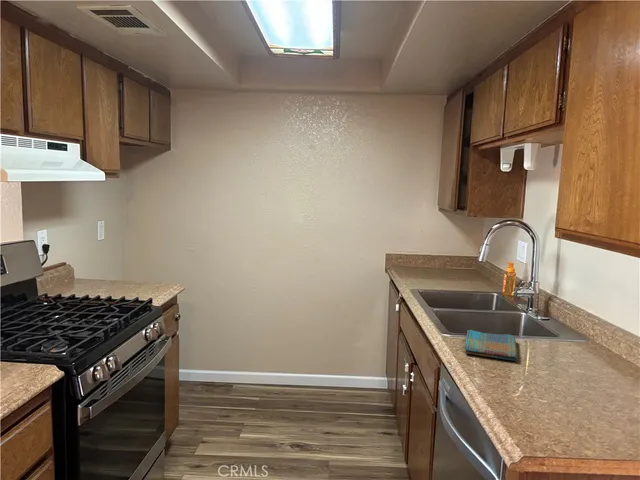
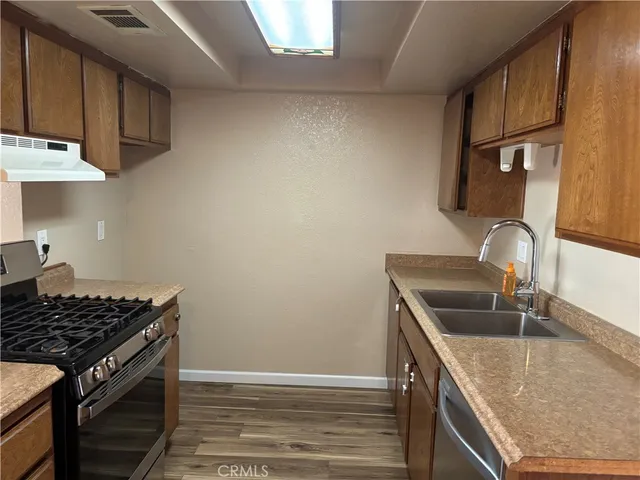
- dish towel [464,329,518,362]
